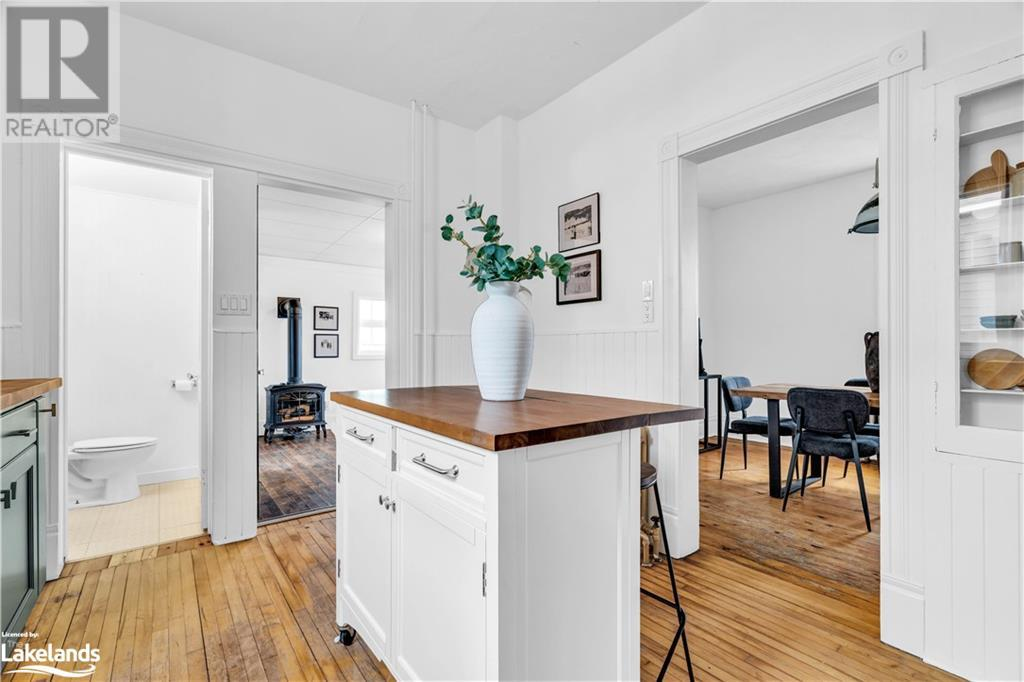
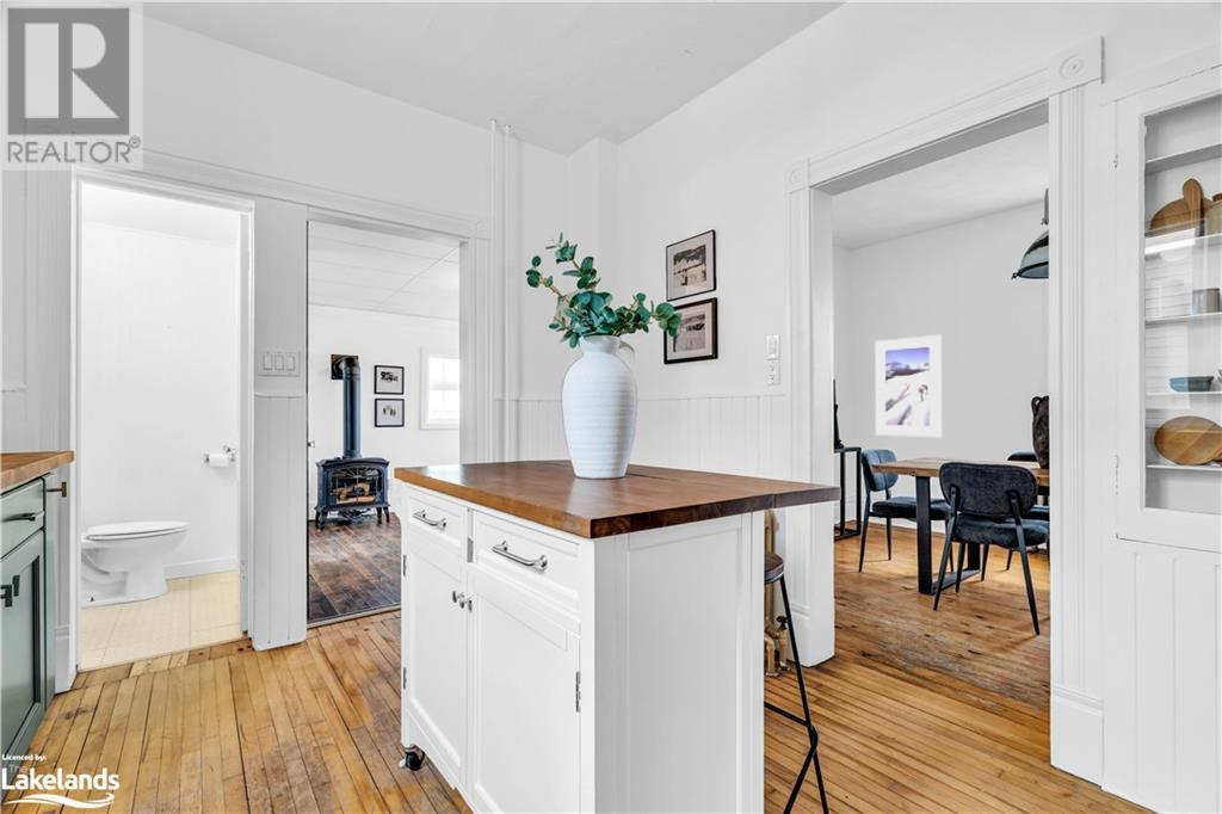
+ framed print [875,334,943,438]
